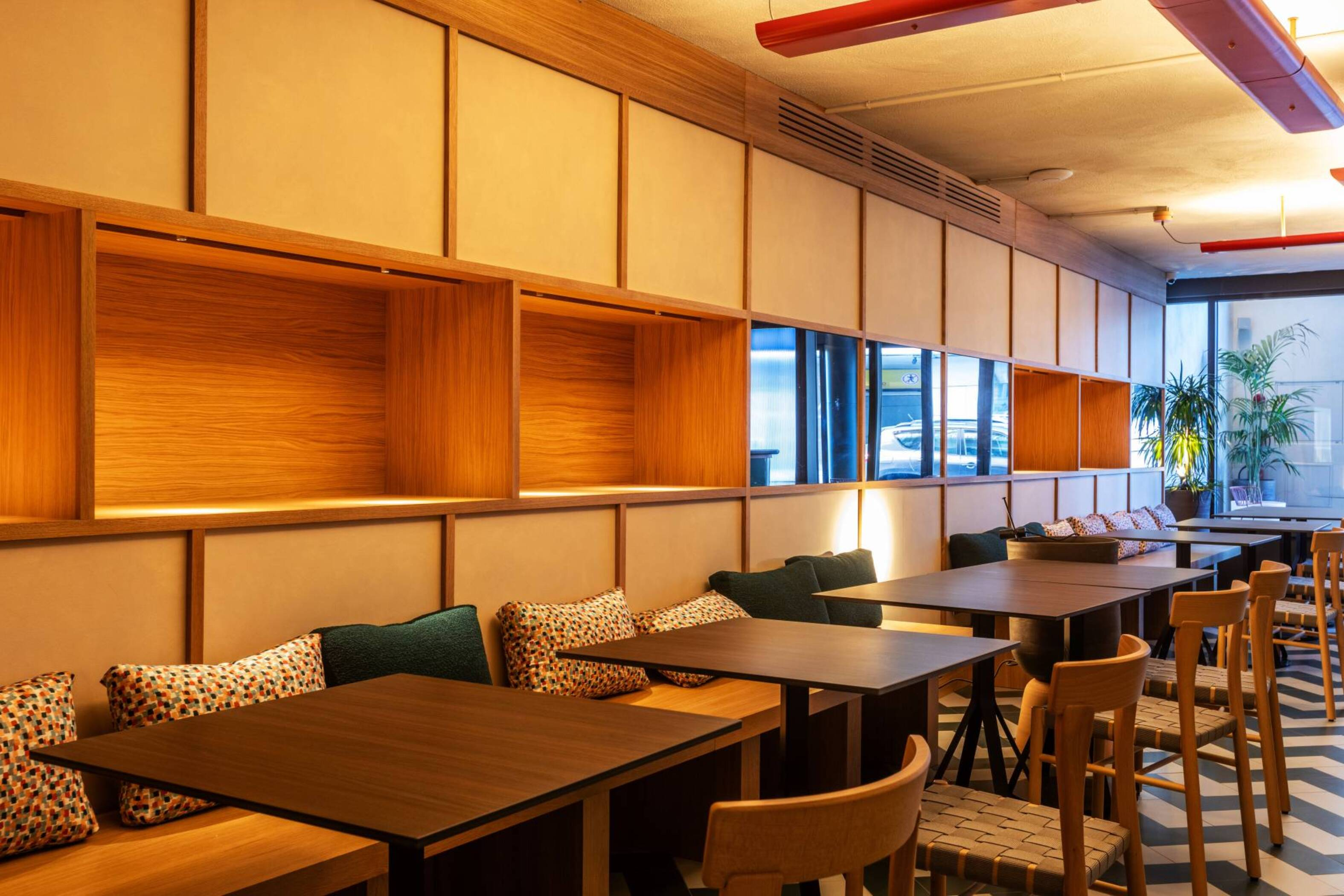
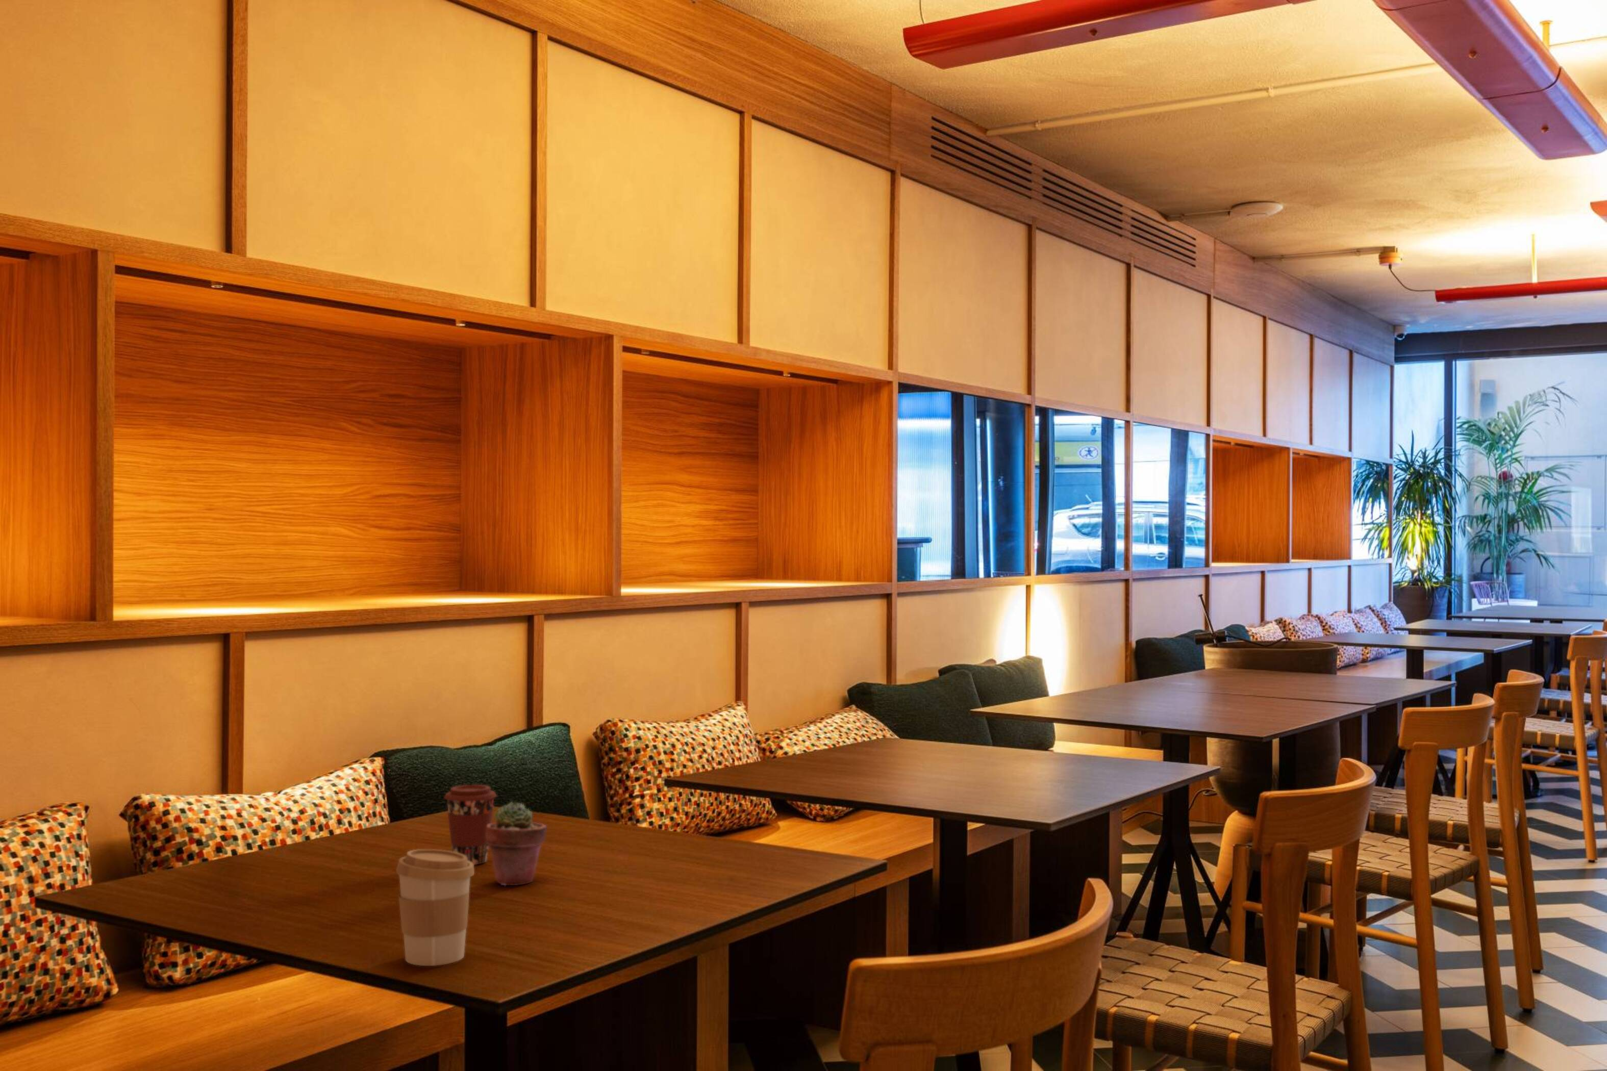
+ potted succulent [485,801,548,886]
+ coffee cup [396,849,475,967]
+ coffee cup [444,784,497,865]
